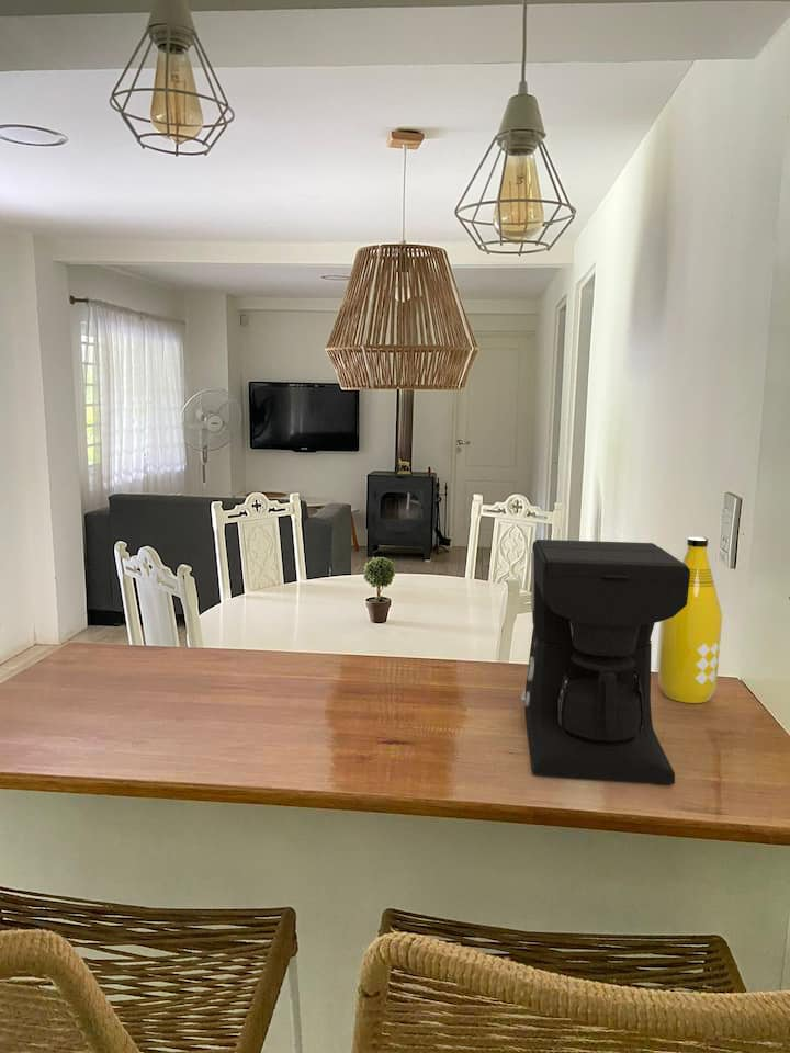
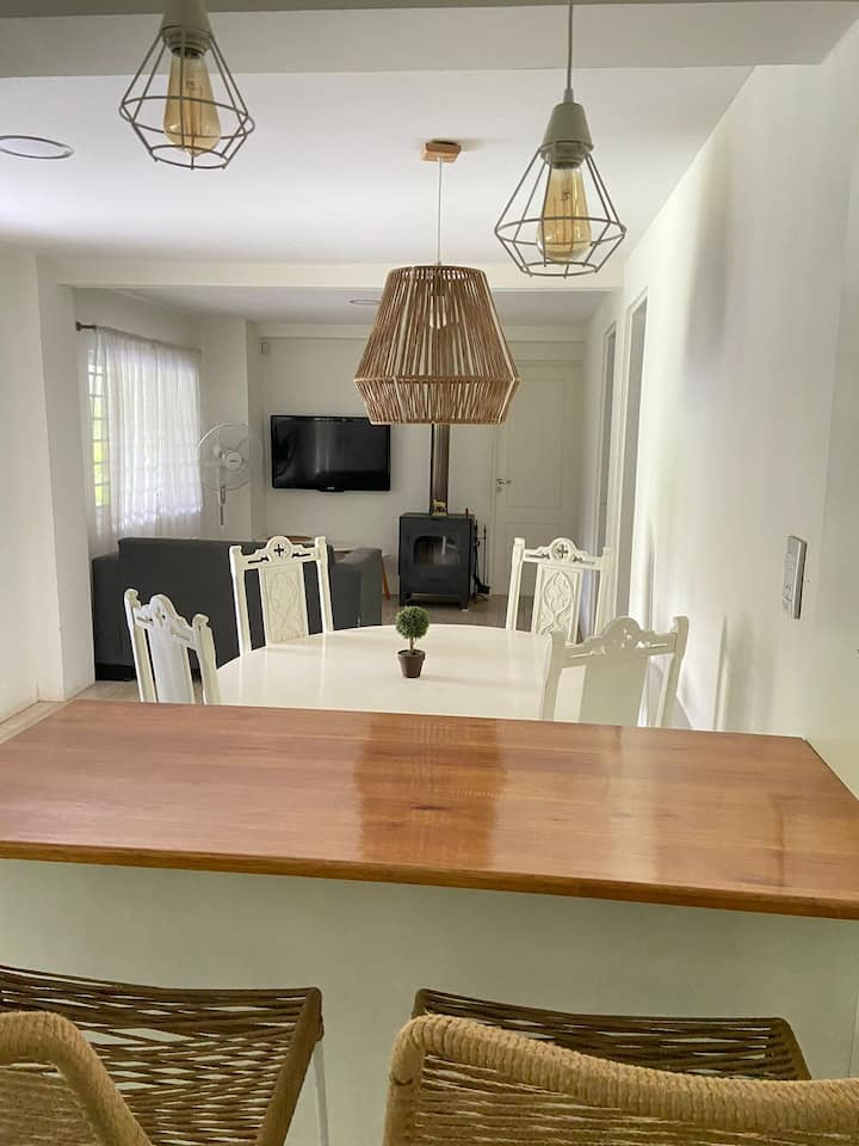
- coffee maker [520,539,690,784]
- bottle [657,536,723,704]
